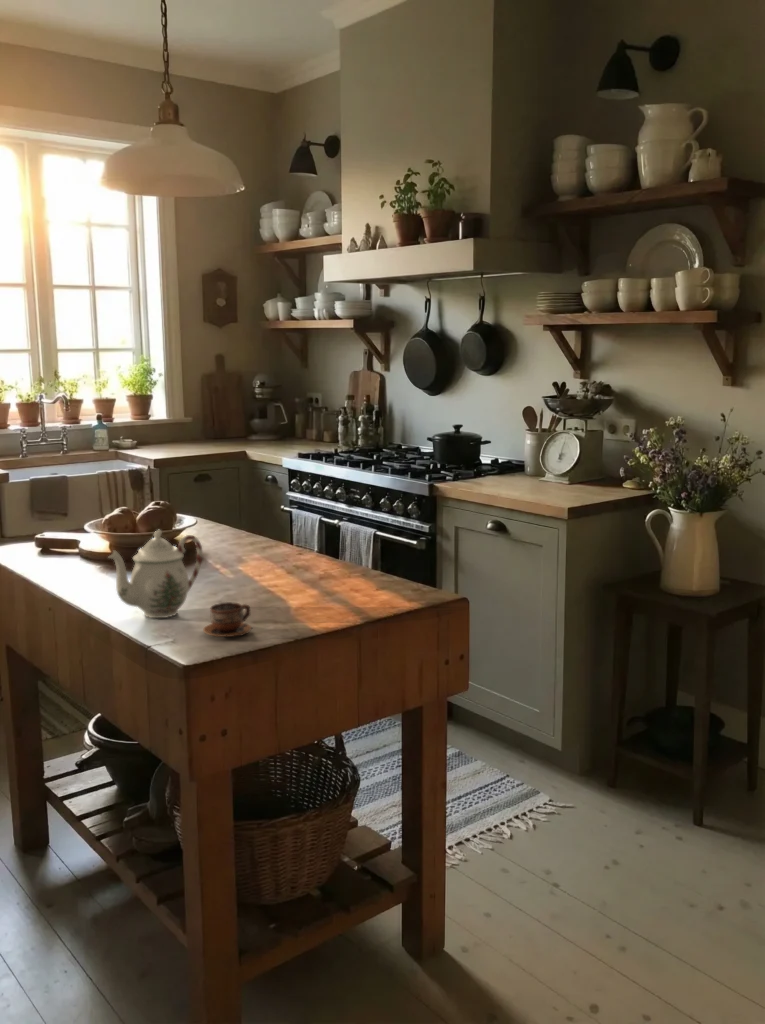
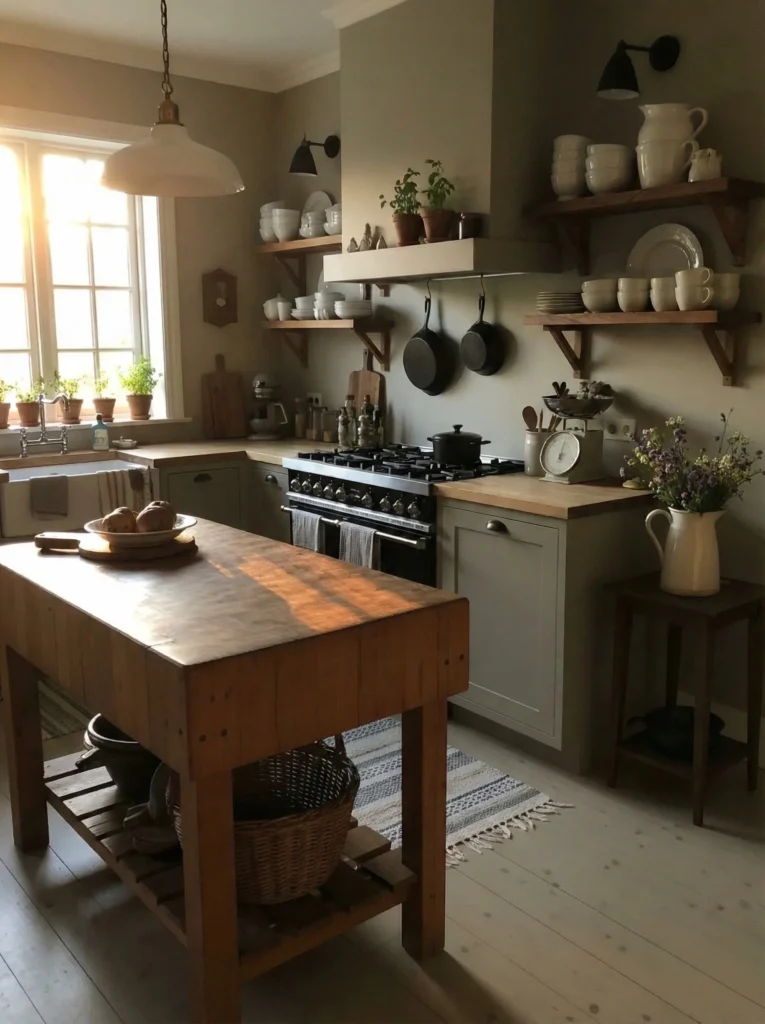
- cup [202,601,253,638]
- teapot [107,529,203,619]
